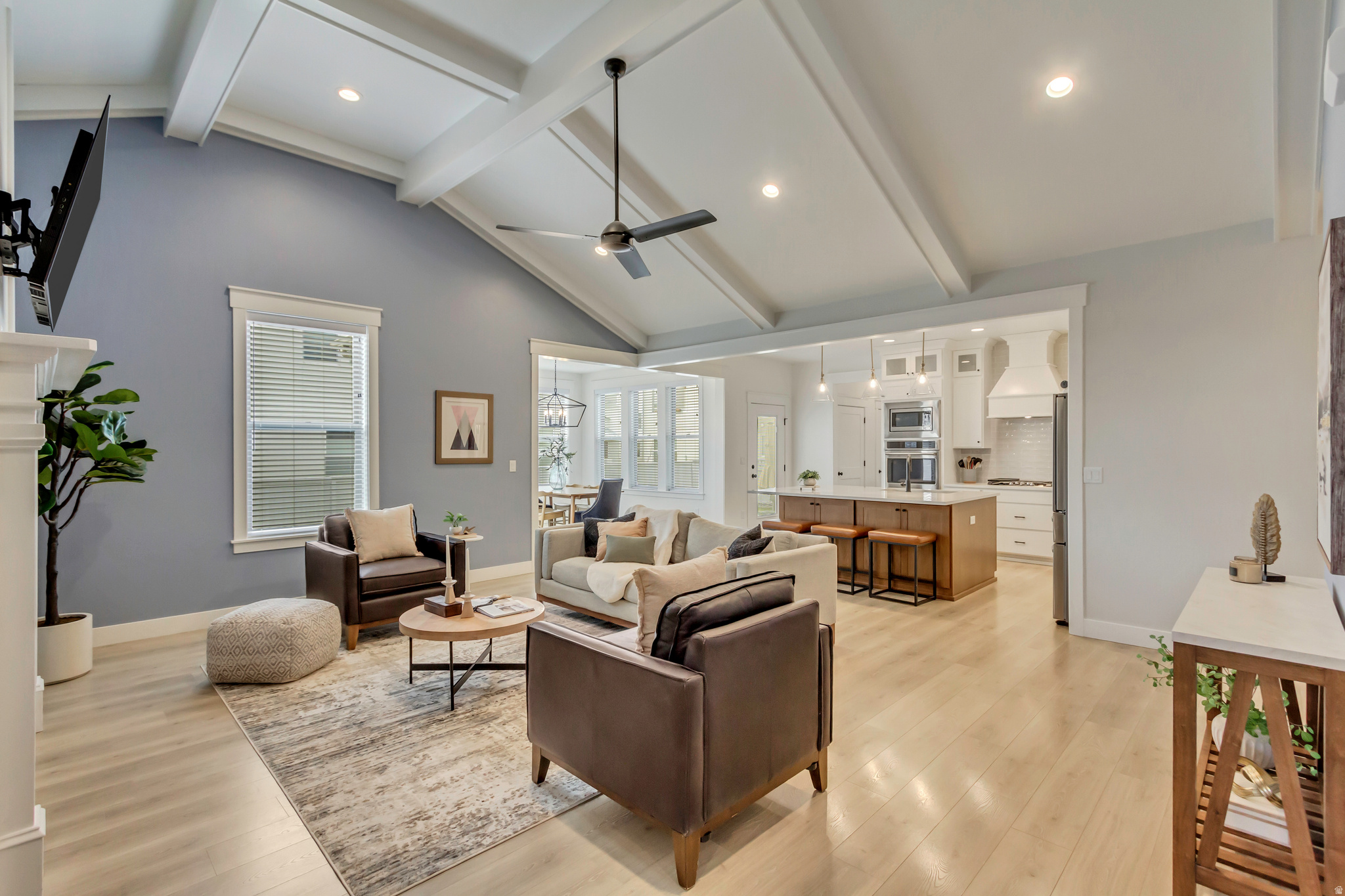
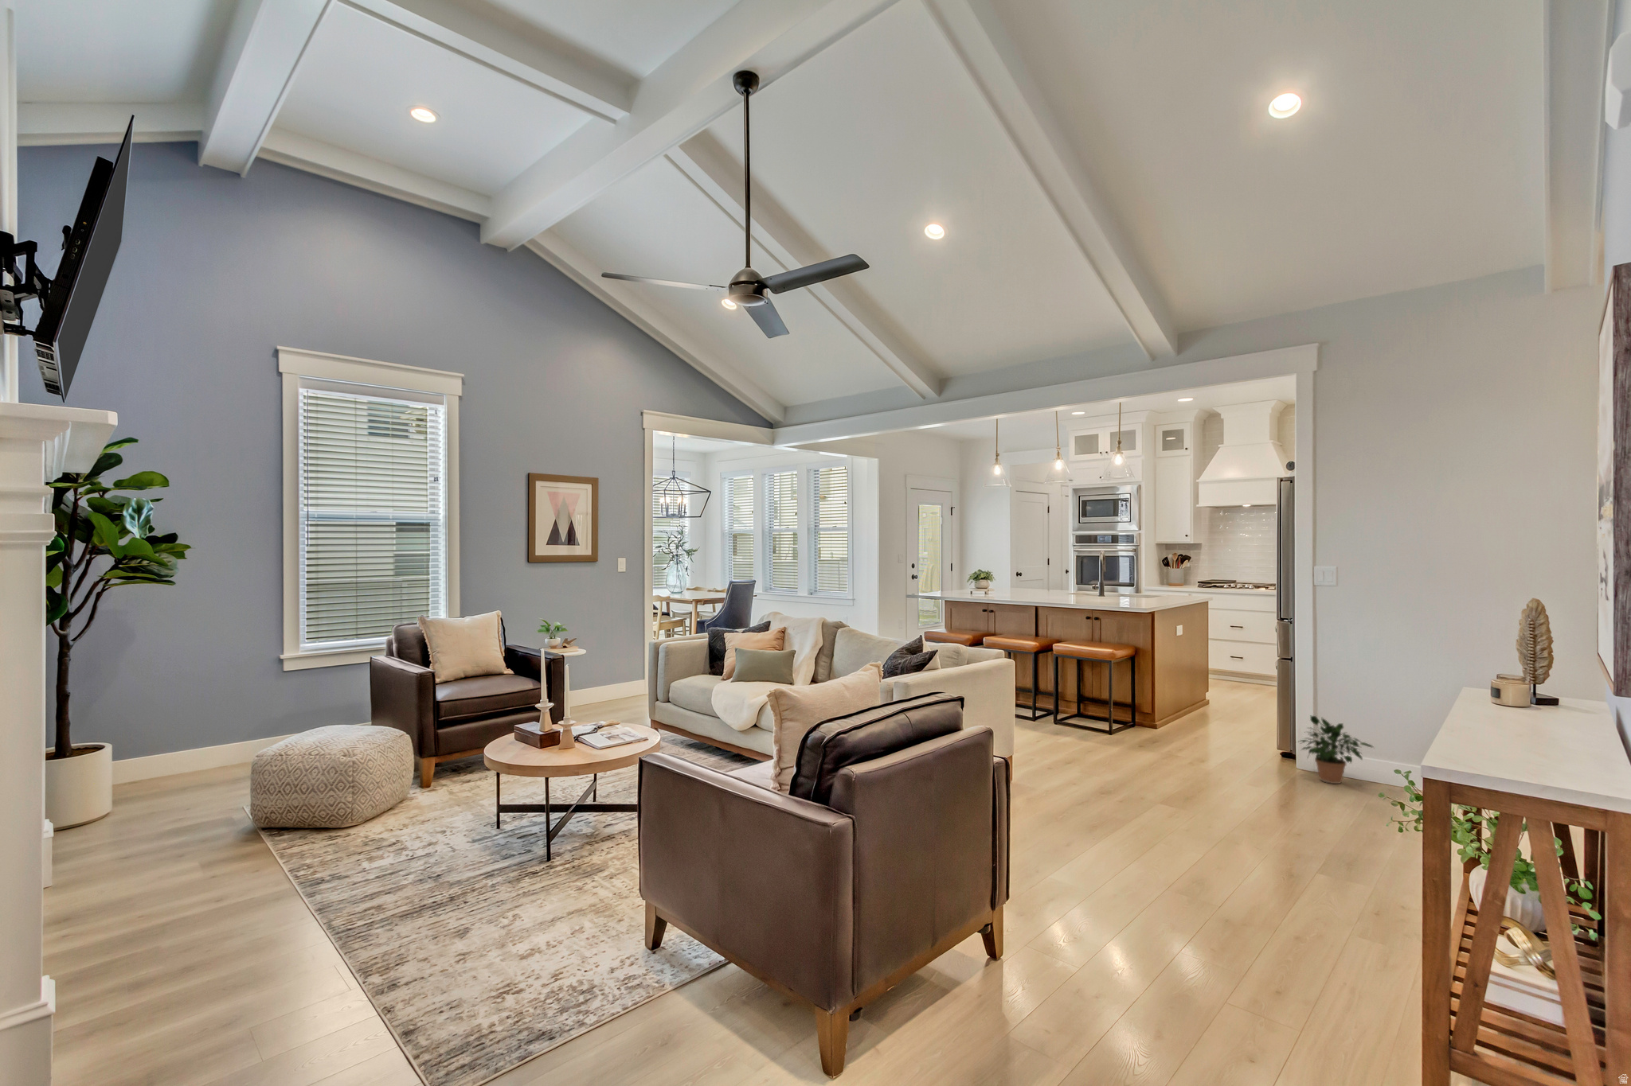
+ potted plant [1296,715,1376,784]
